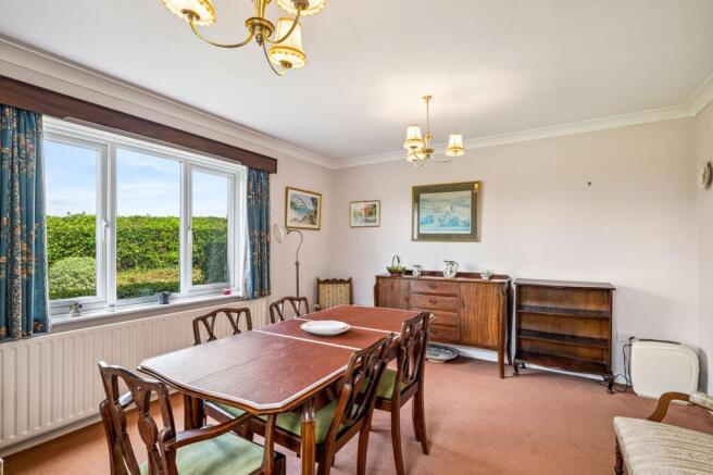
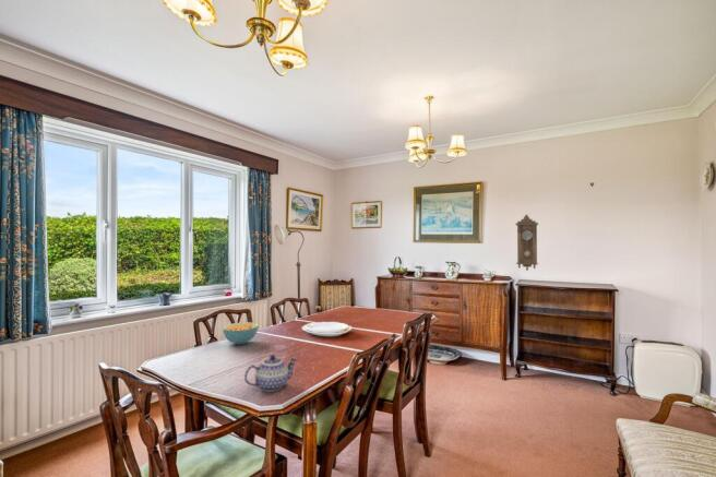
+ teapot [243,354,298,393]
+ pendulum clock [514,214,539,271]
+ cereal bowl [222,321,260,346]
